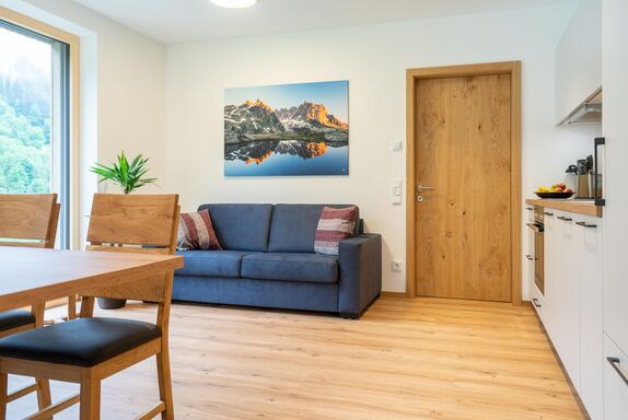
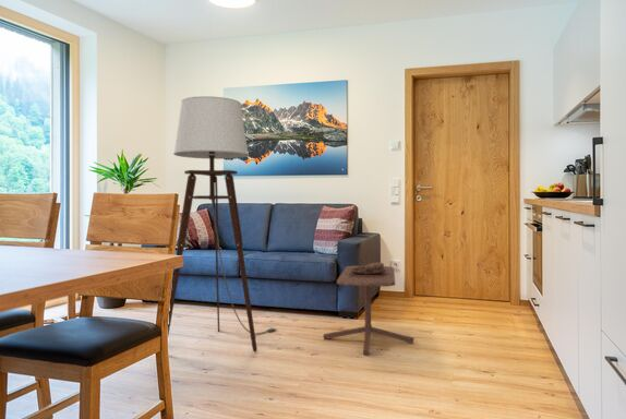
+ floor lamp [167,95,278,352]
+ side table [323,262,416,356]
